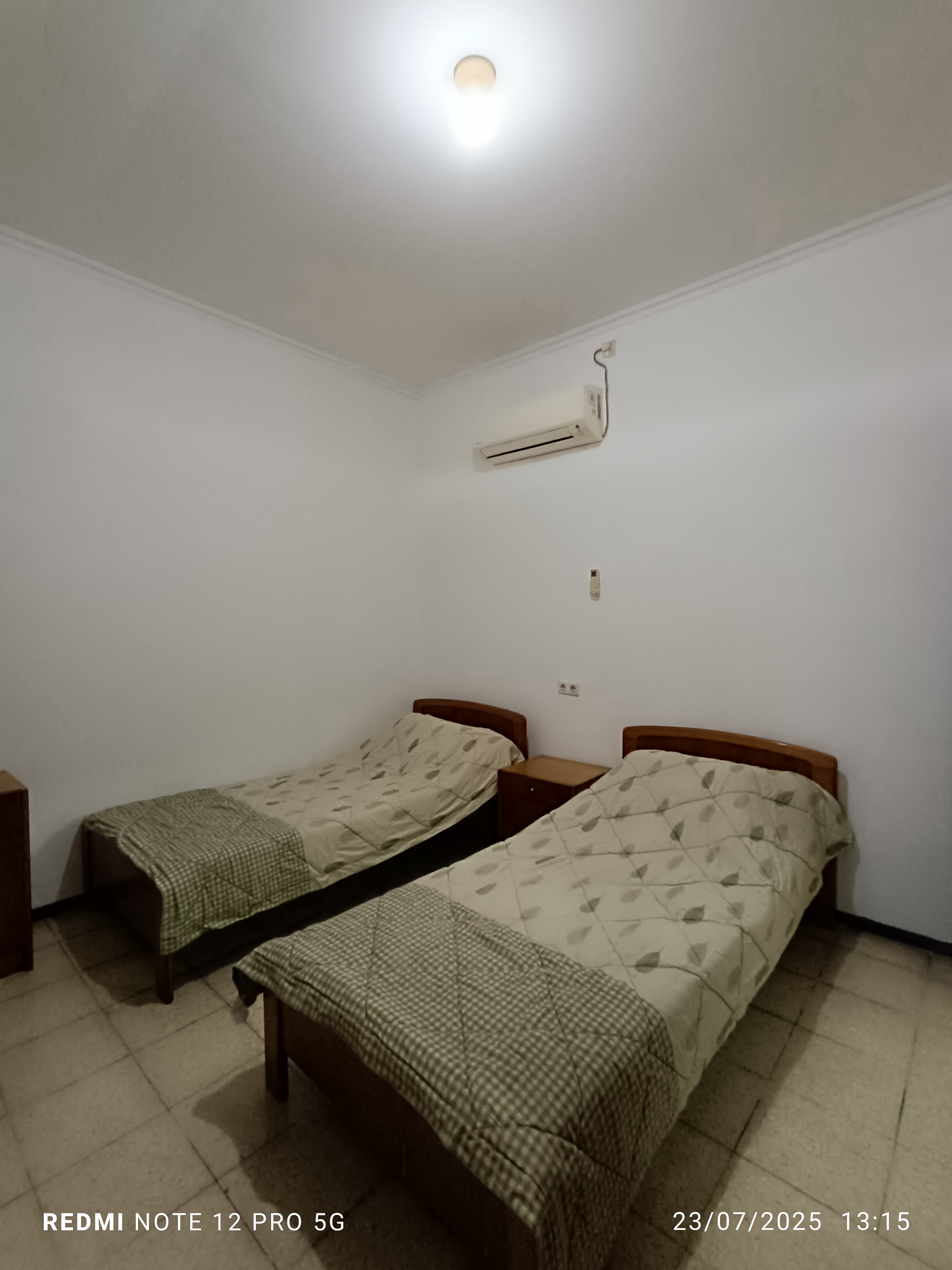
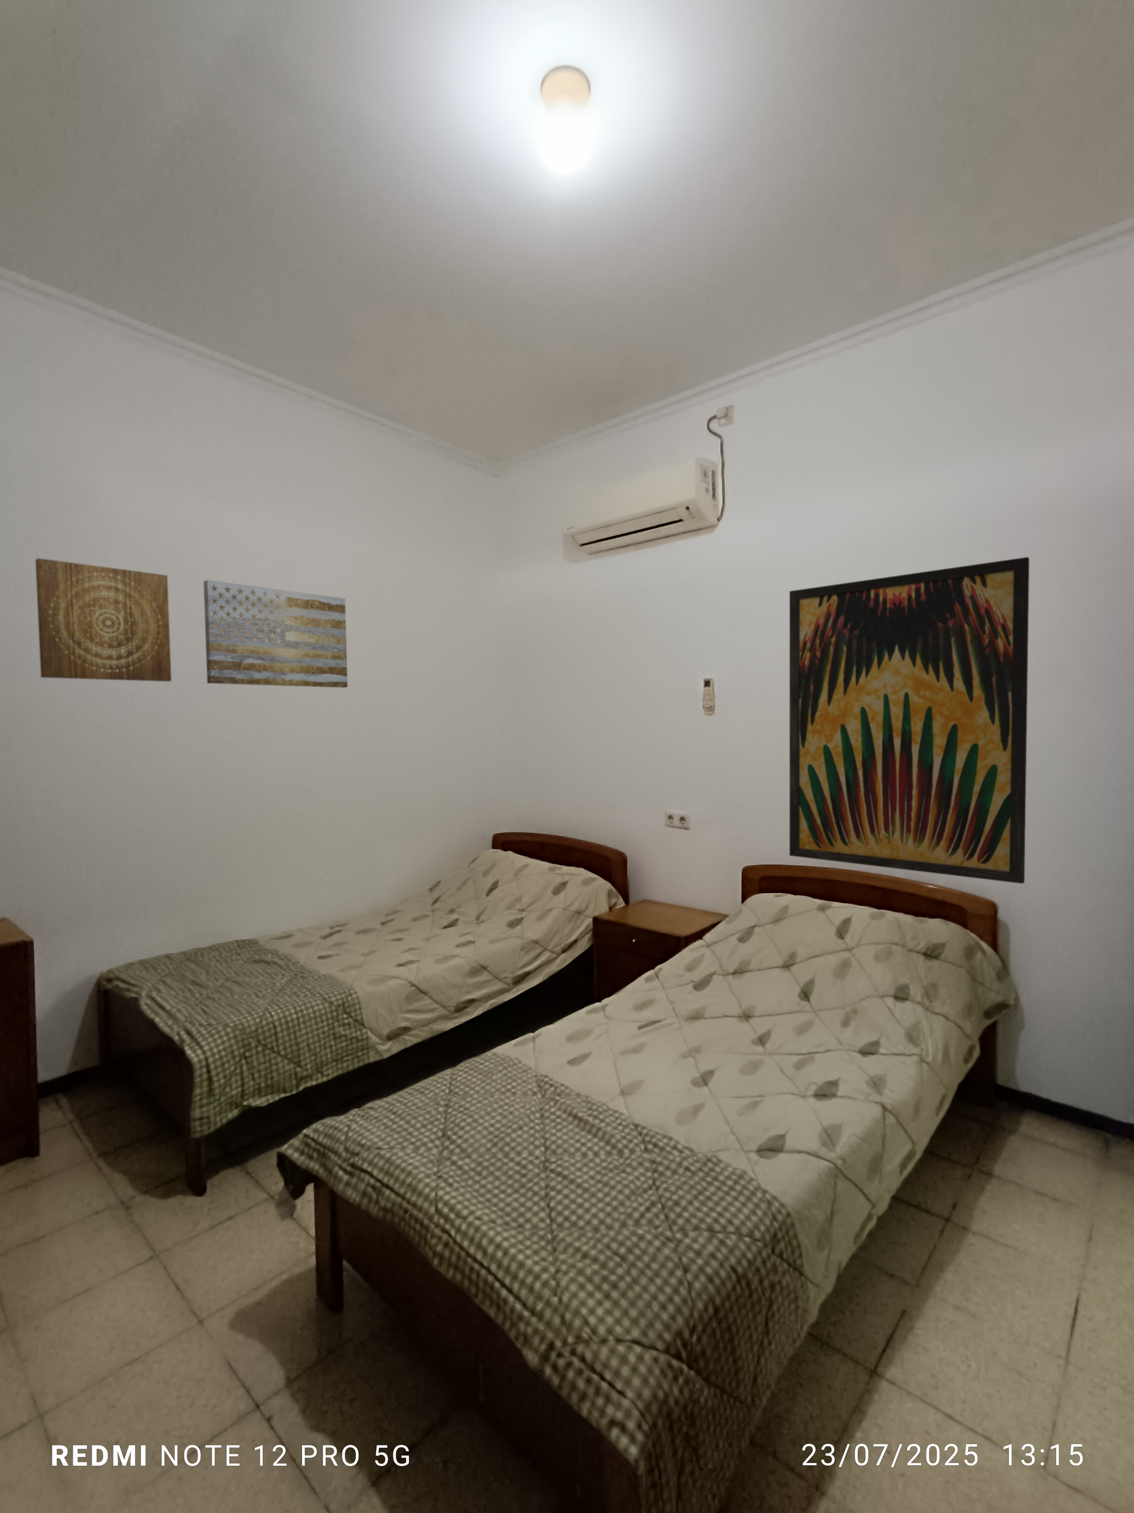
+ wall art [35,558,172,681]
+ wall art [202,579,348,689]
+ wall art [789,556,1029,884]
